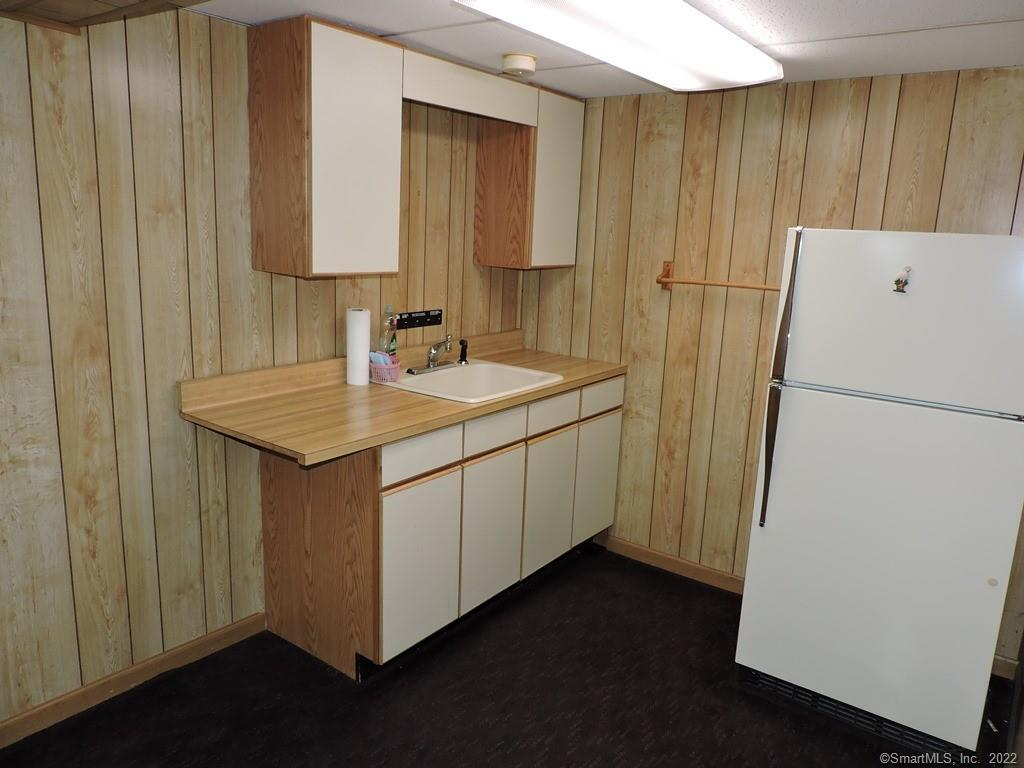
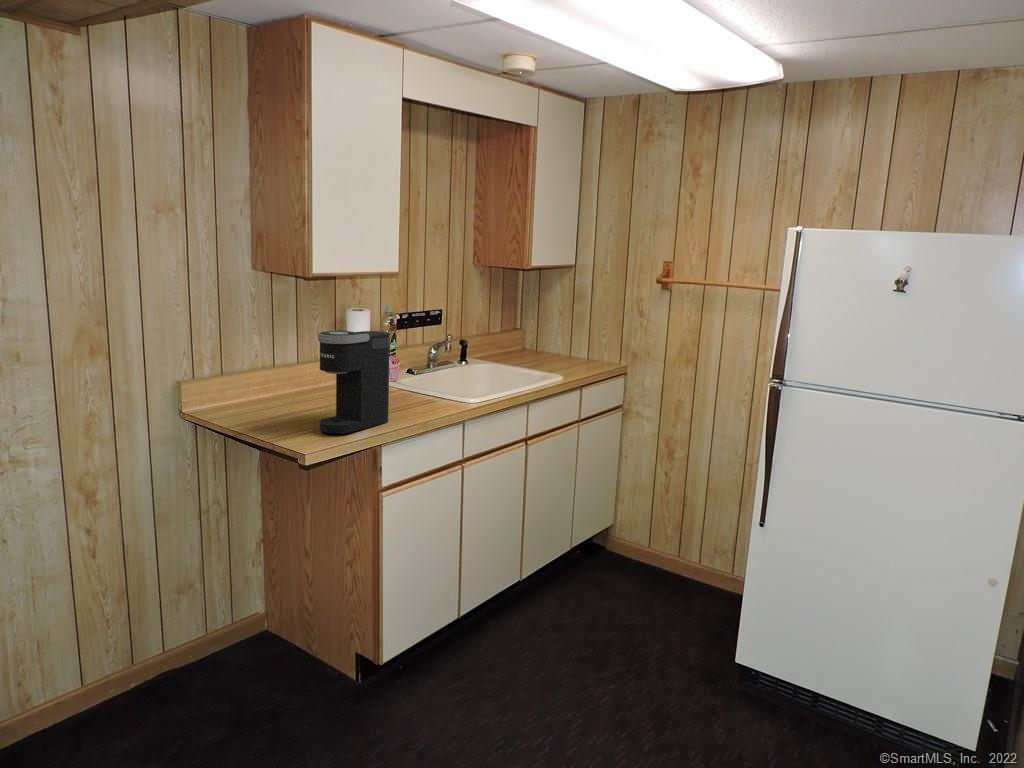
+ coffee maker [317,329,391,435]
